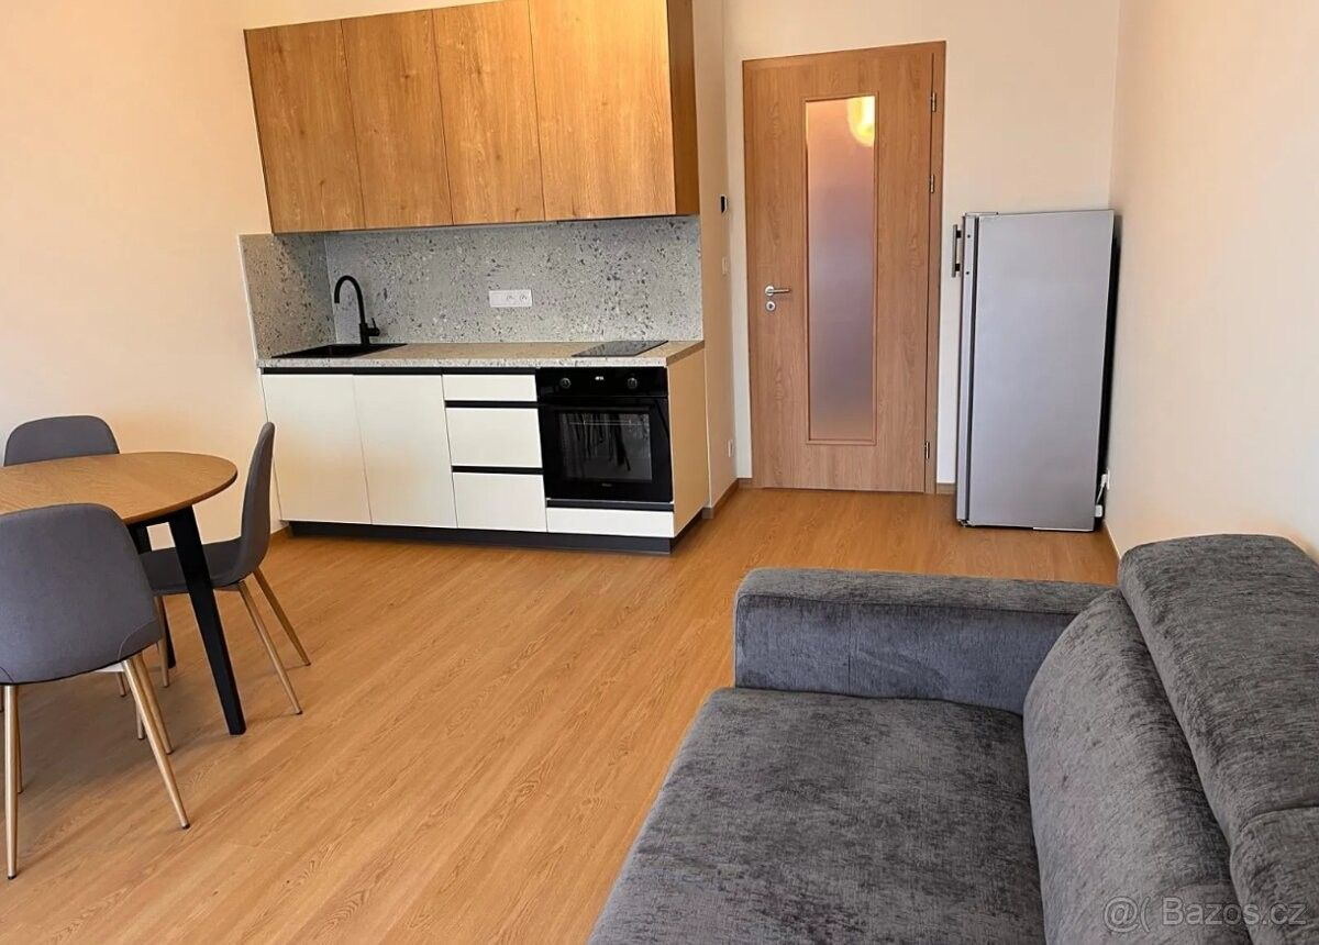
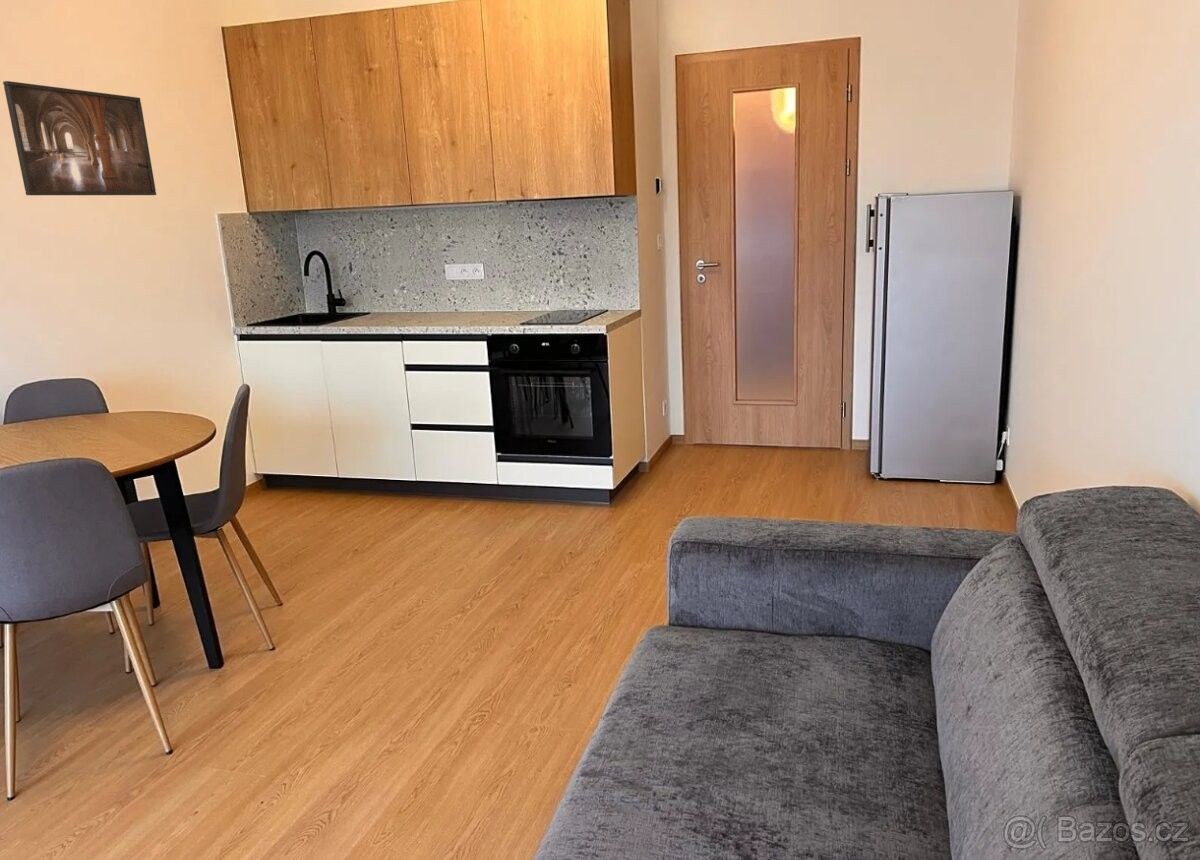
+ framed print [2,80,157,196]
